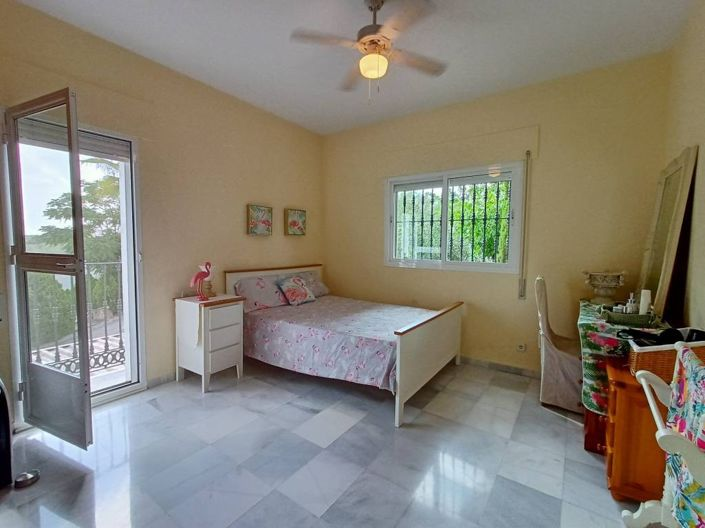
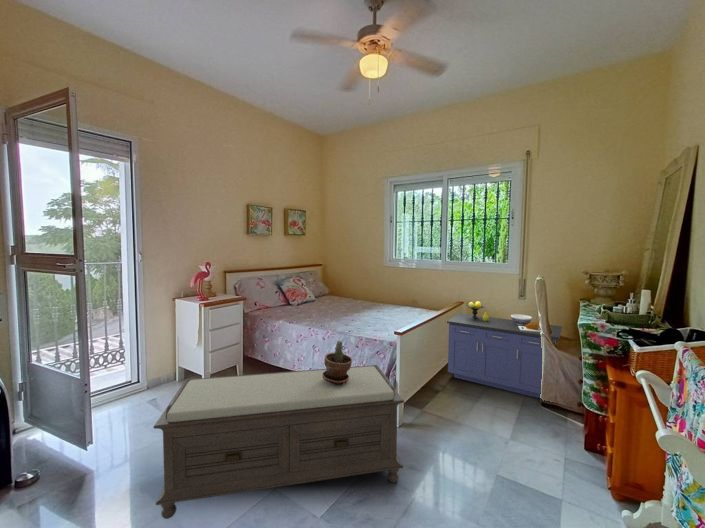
+ bench [152,364,405,520]
+ potted plant [322,340,353,385]
+ storage cabinet [446,300,563,399]
